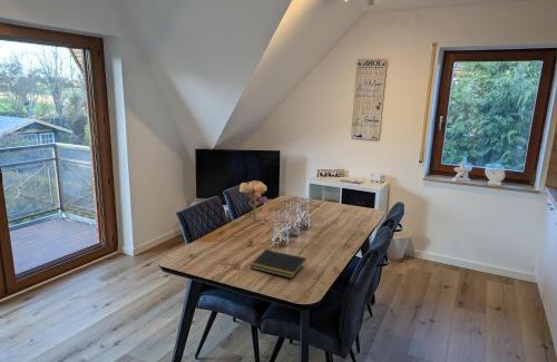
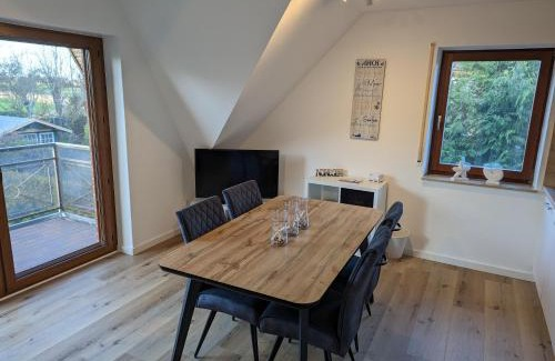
- flower [238,179,267,224]
- notepad [248,248,307,280]
